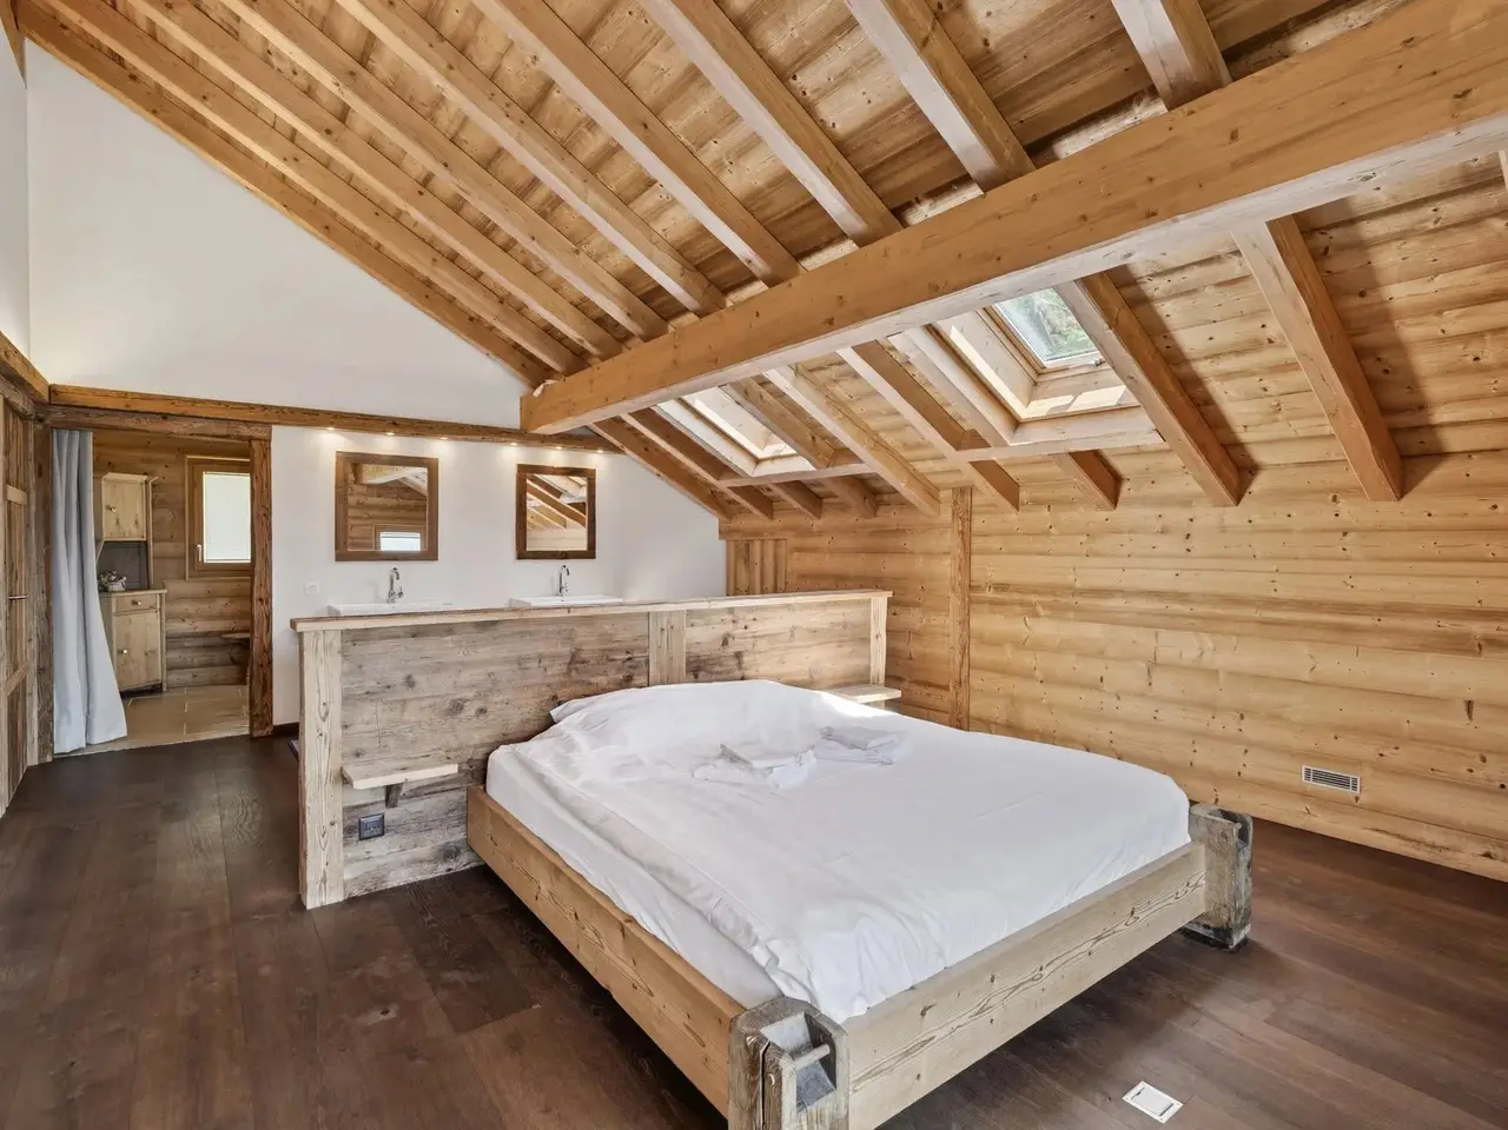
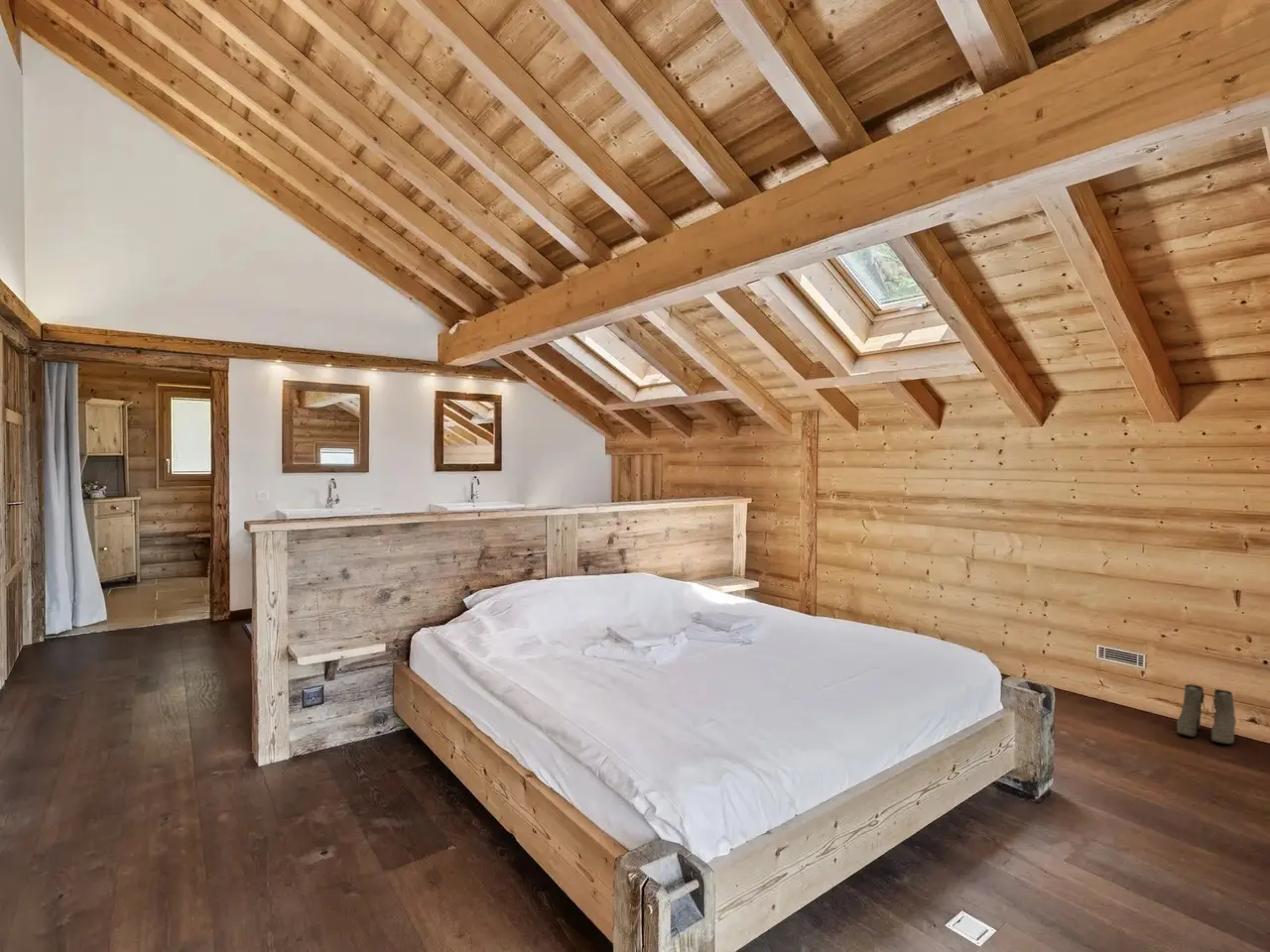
+ boots [1176,683,1237,745]
